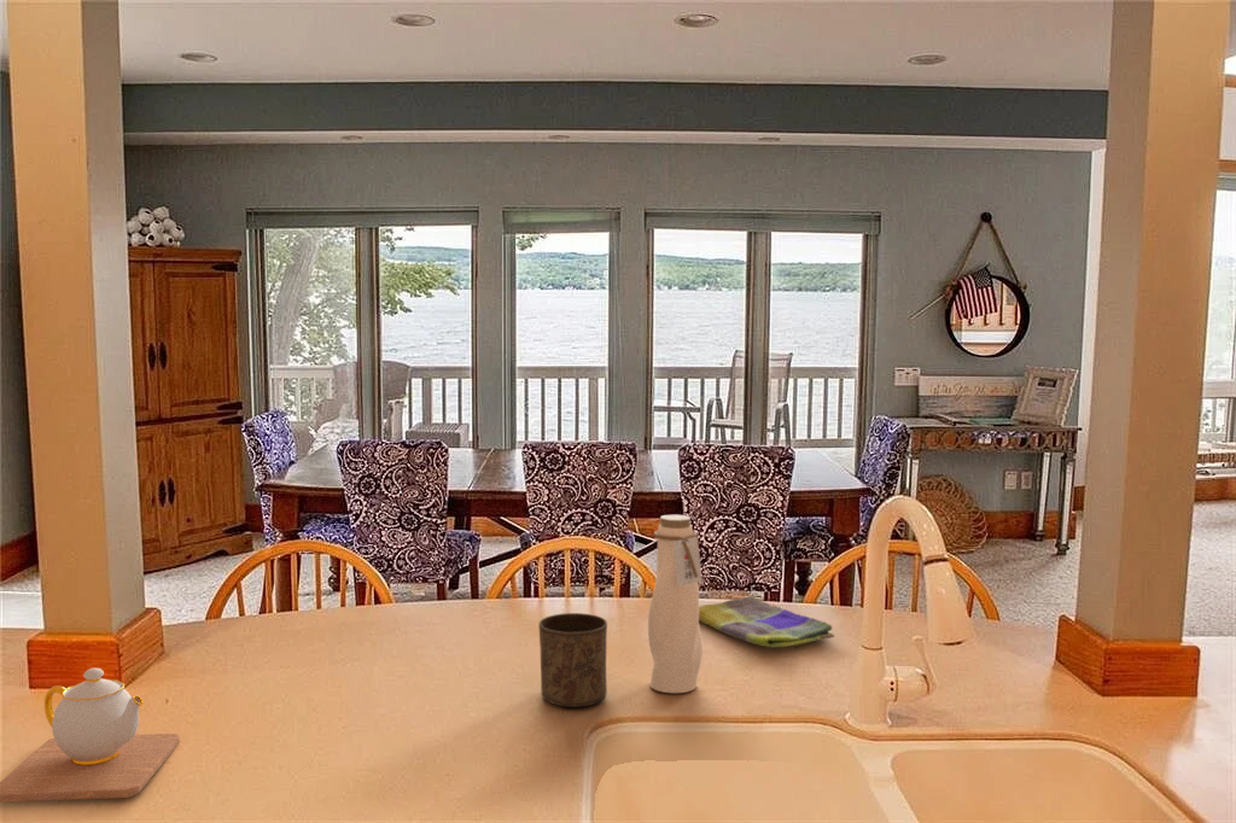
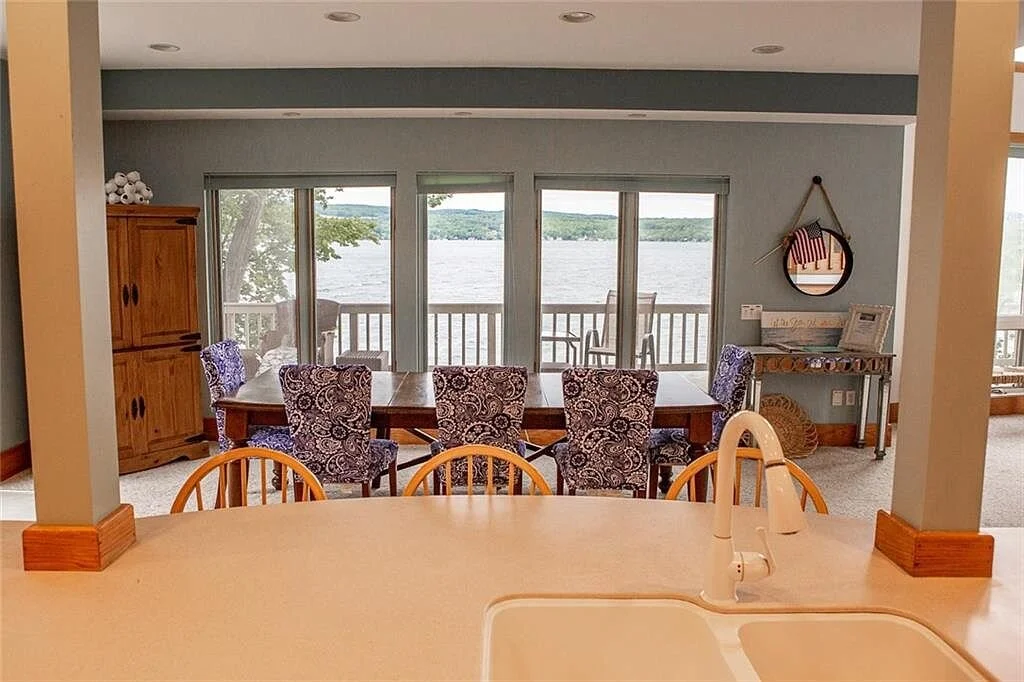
- cup [538,612,608,708]
- water bottle [647,514,704,694]
- dish towel [699,595,835,648]
- teapot [0,667,181,804]
